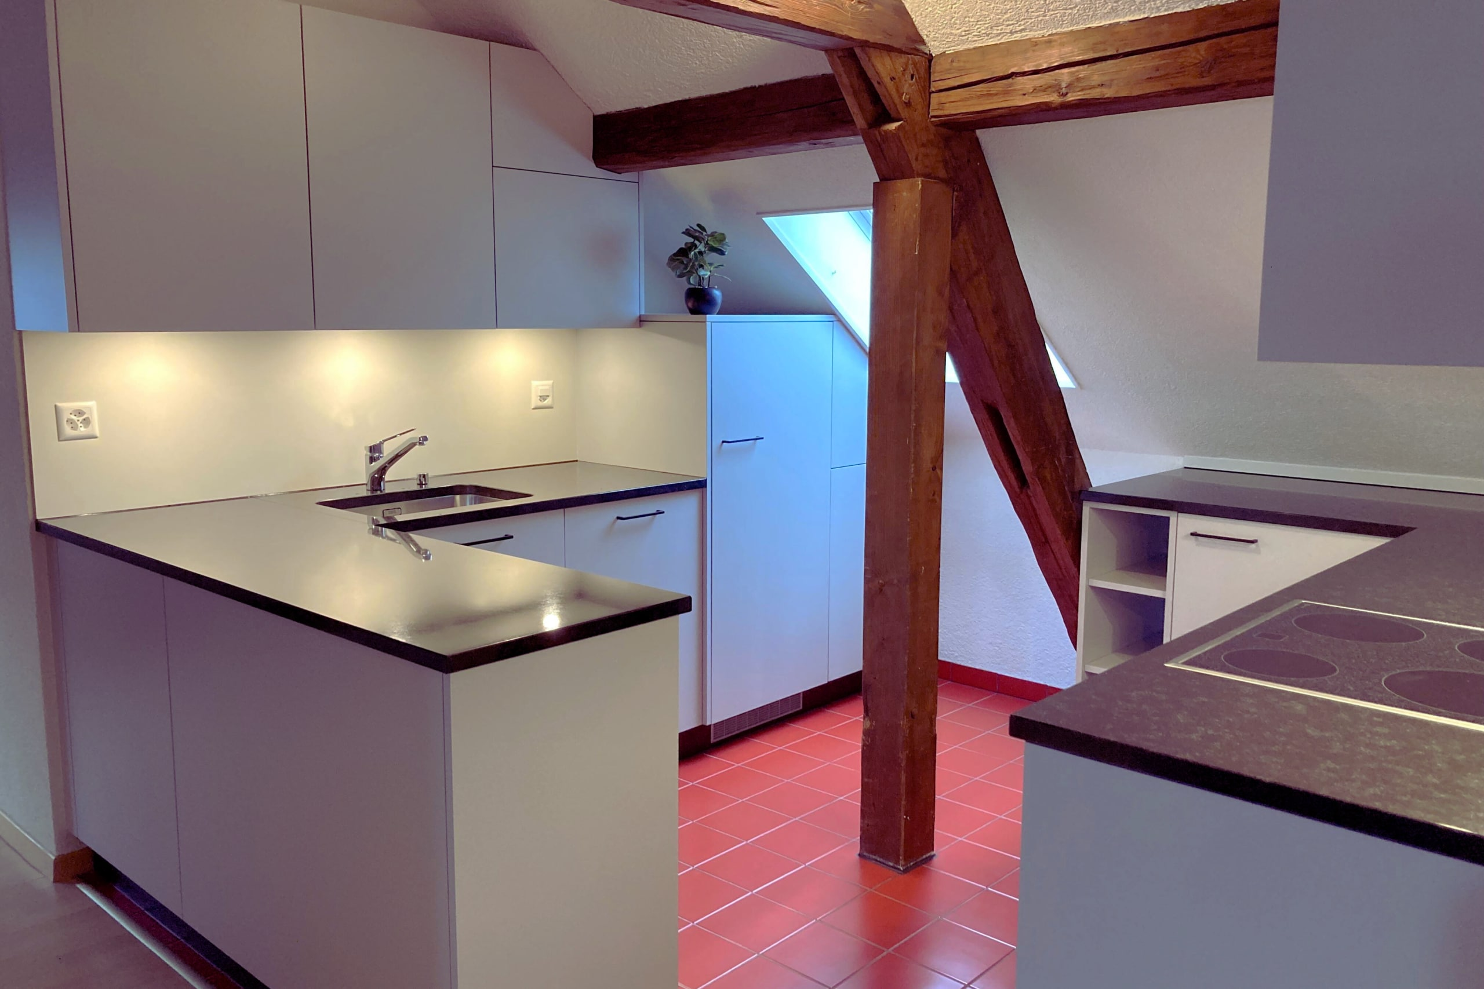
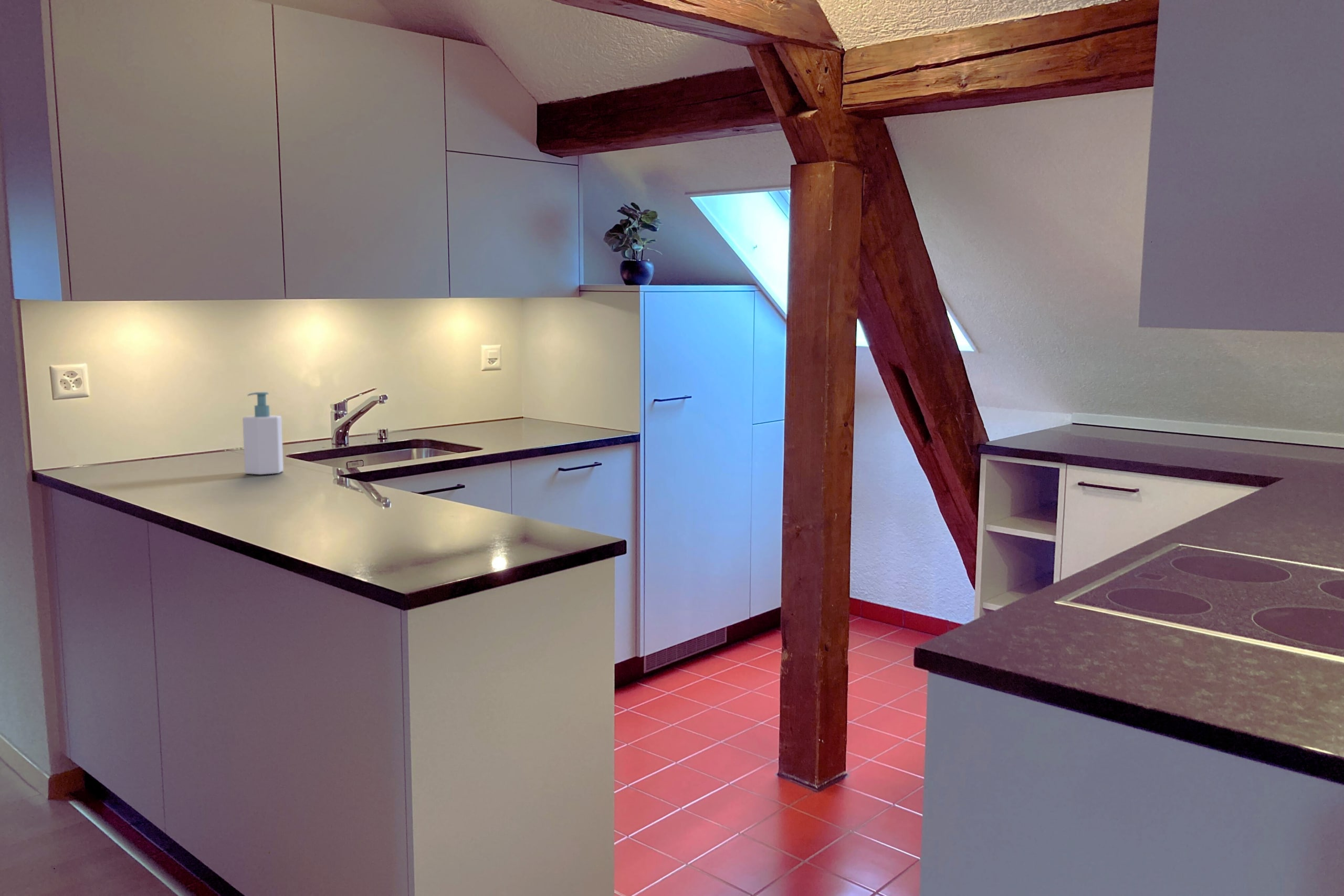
+ soap bottle [242,392,284,475]
